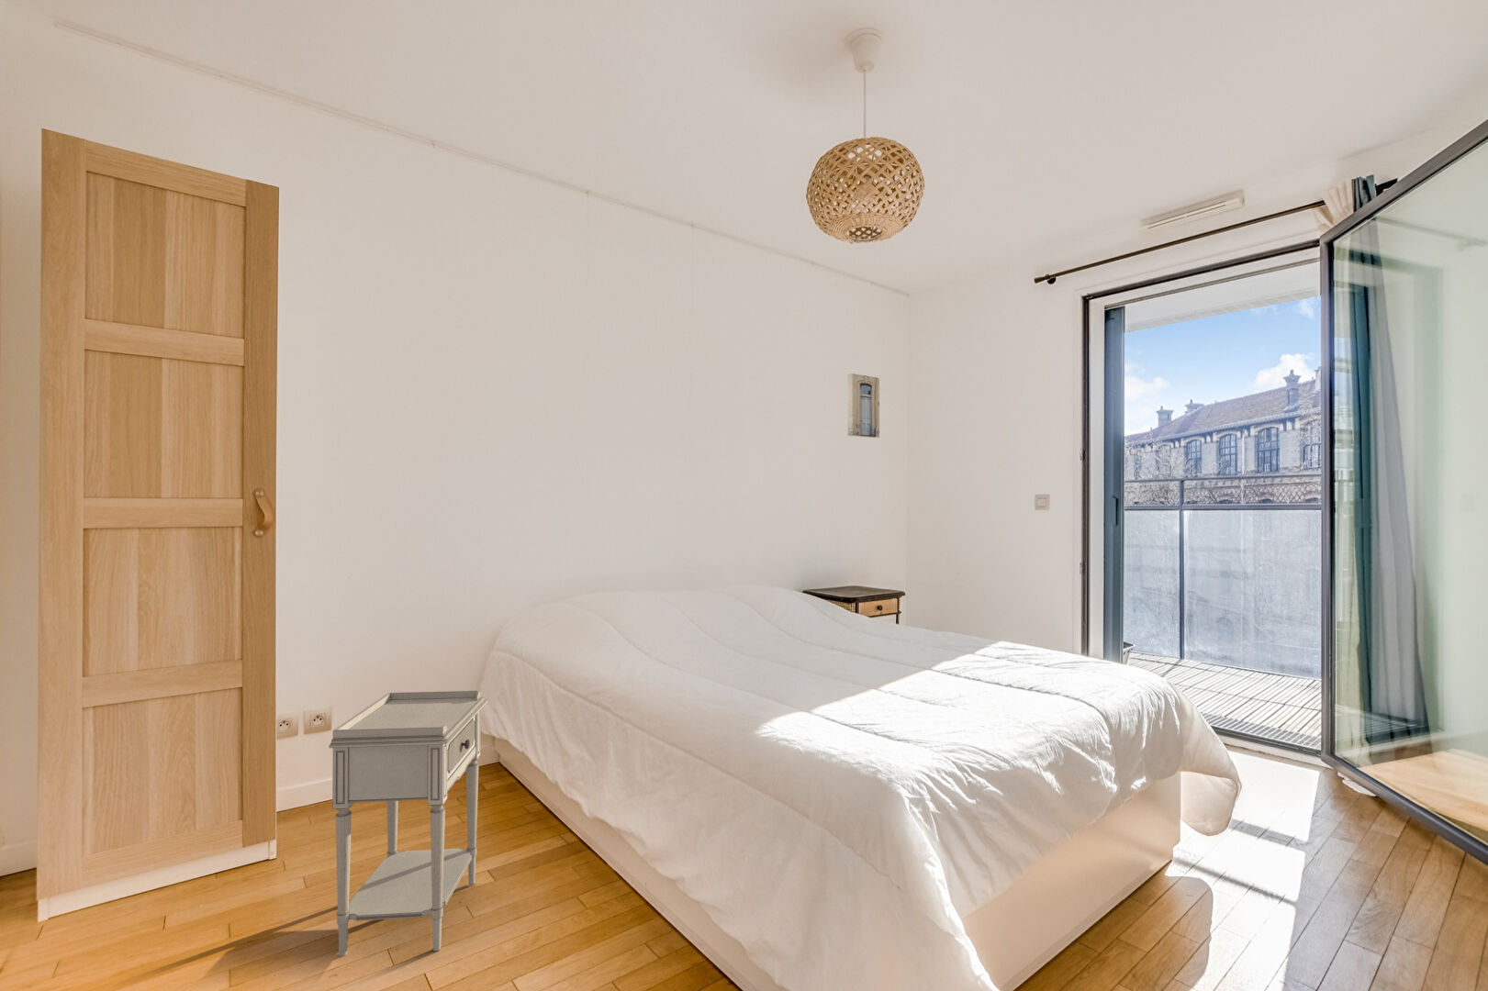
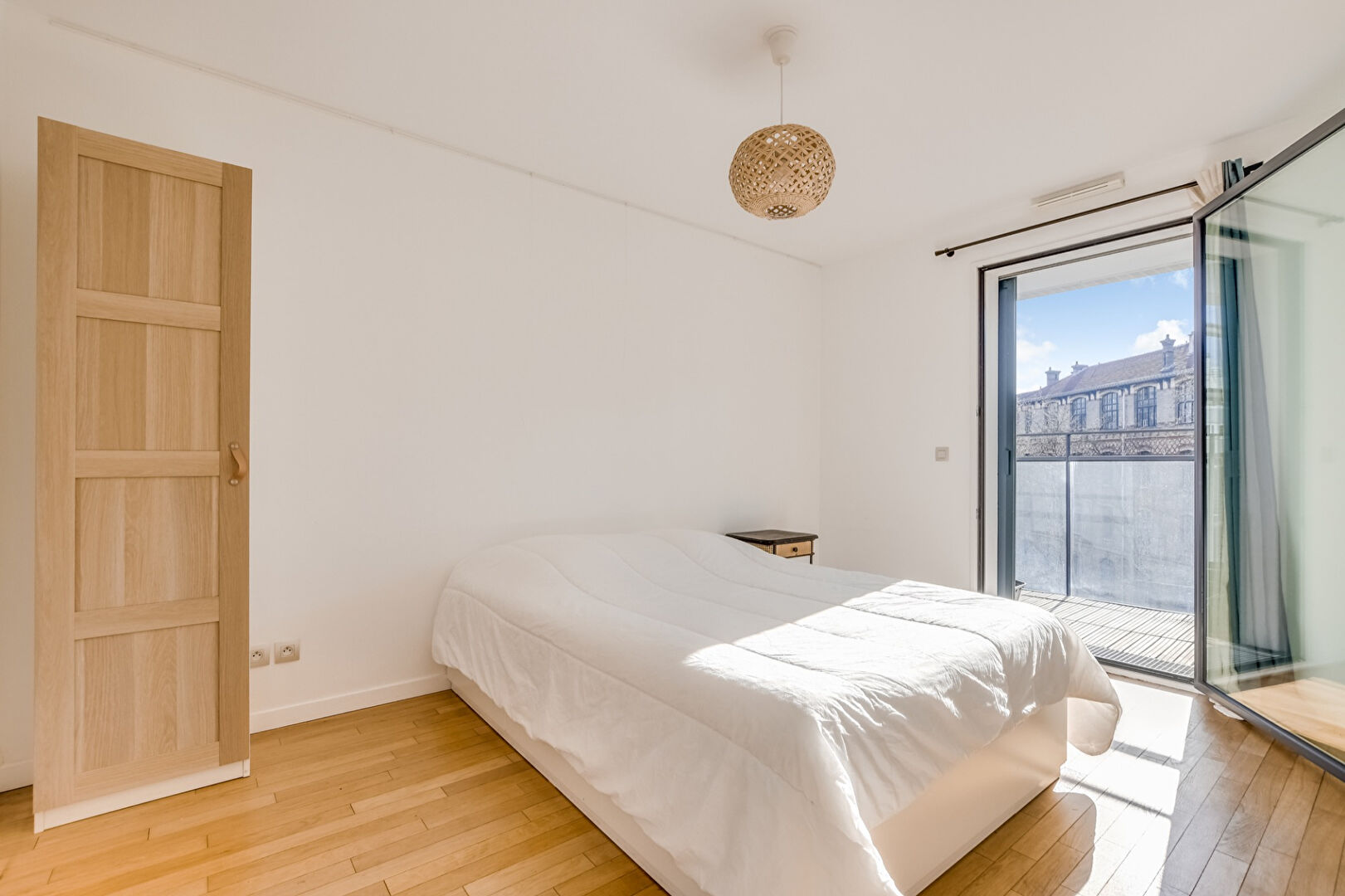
- nightstand [327,689,488,958]
- wall art [847,373,881,439]
